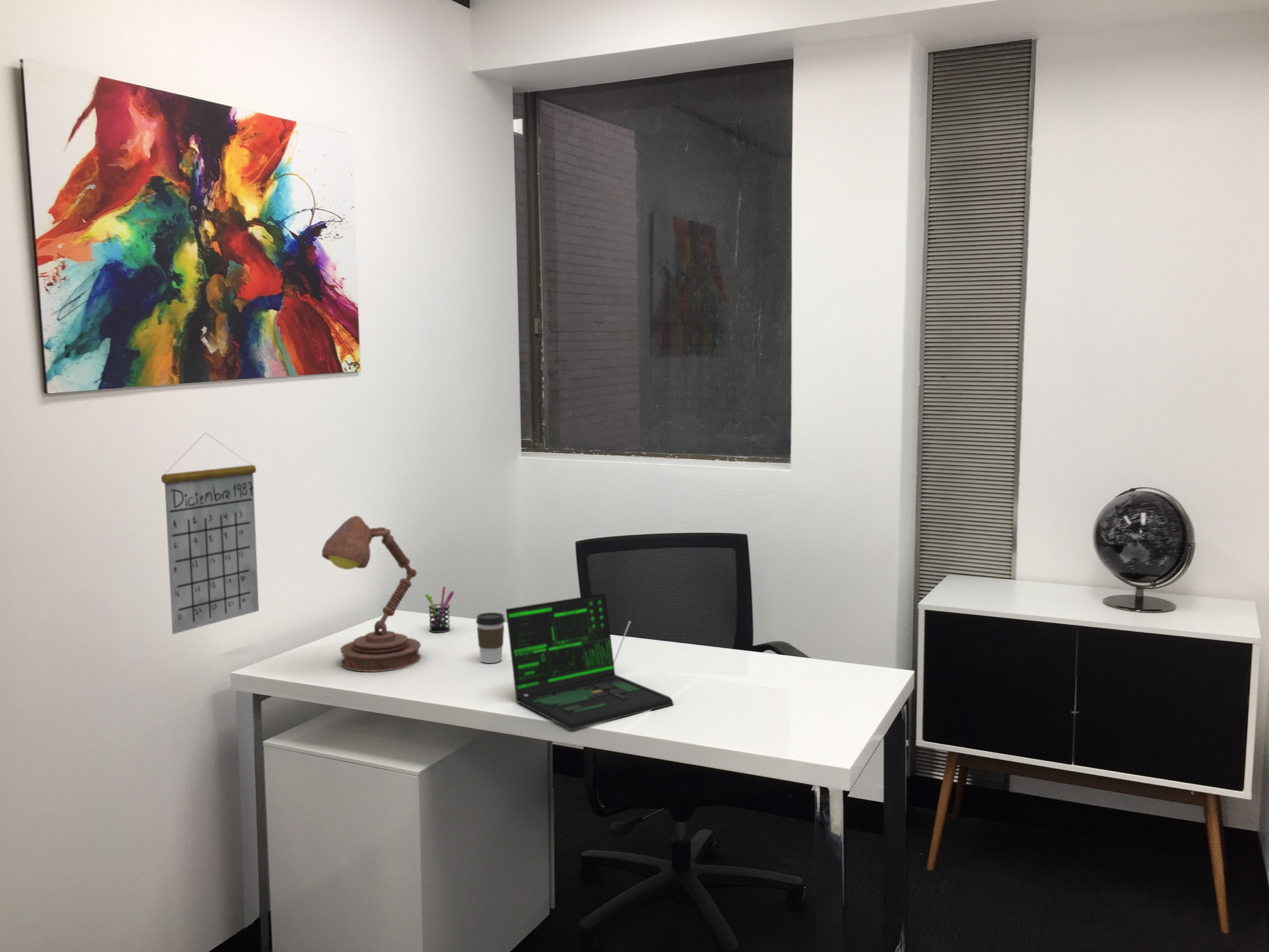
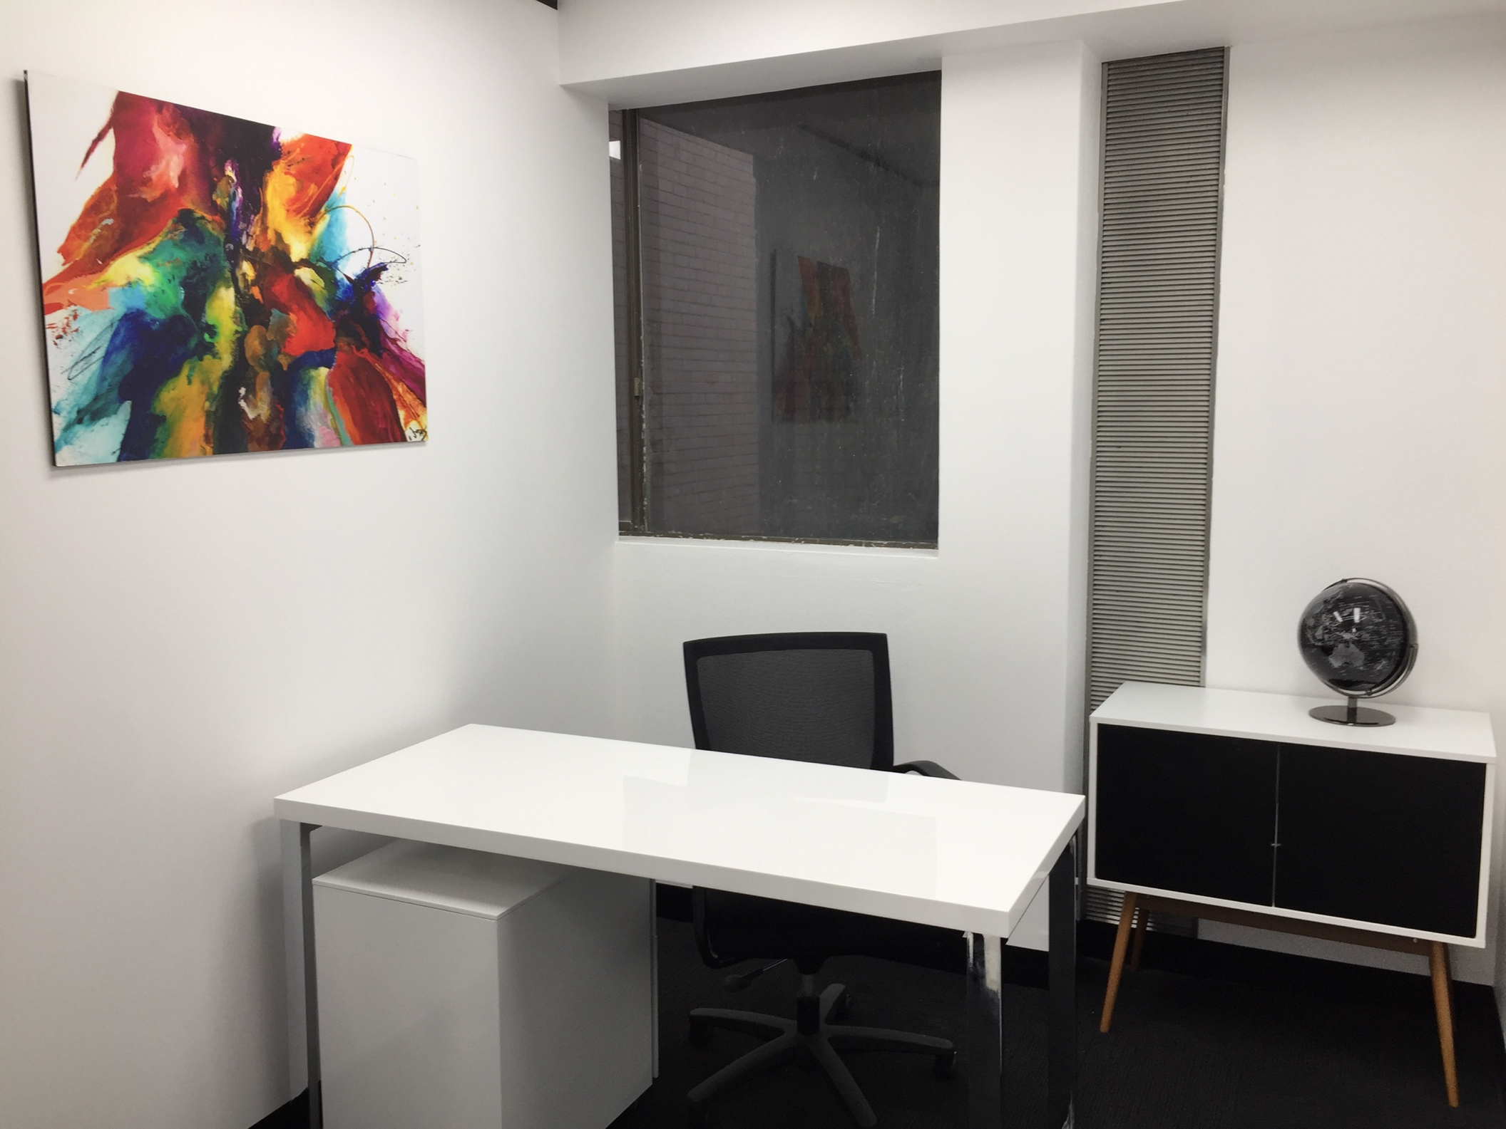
- calendar [160,432,260,635]
- laptop [505,593,674,730]
- coffee cup [475,612,505,664]
- desk lamp [321,515,422,673]
- pen holder [425,586,454,633]
